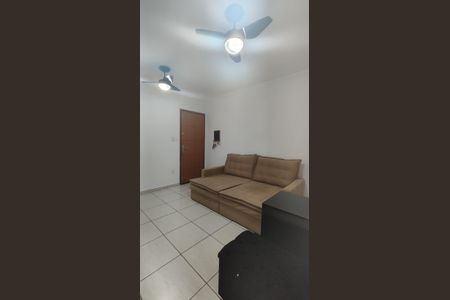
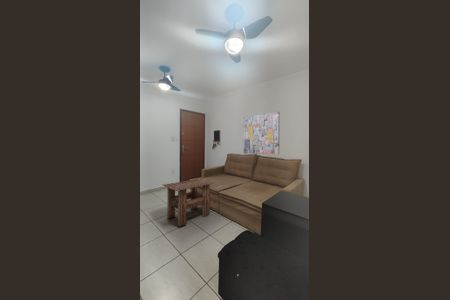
+ side table [162,178,215,227]
+ wall art [243,111,281,155]
